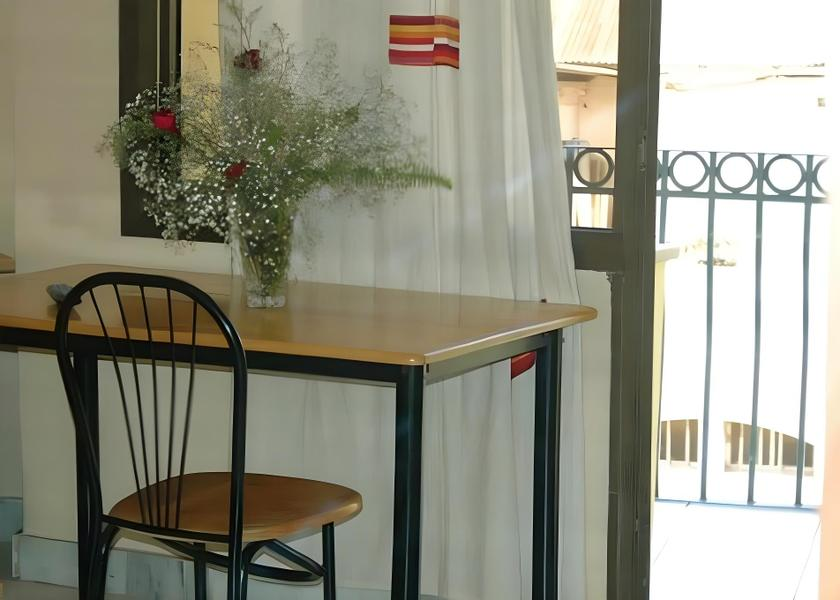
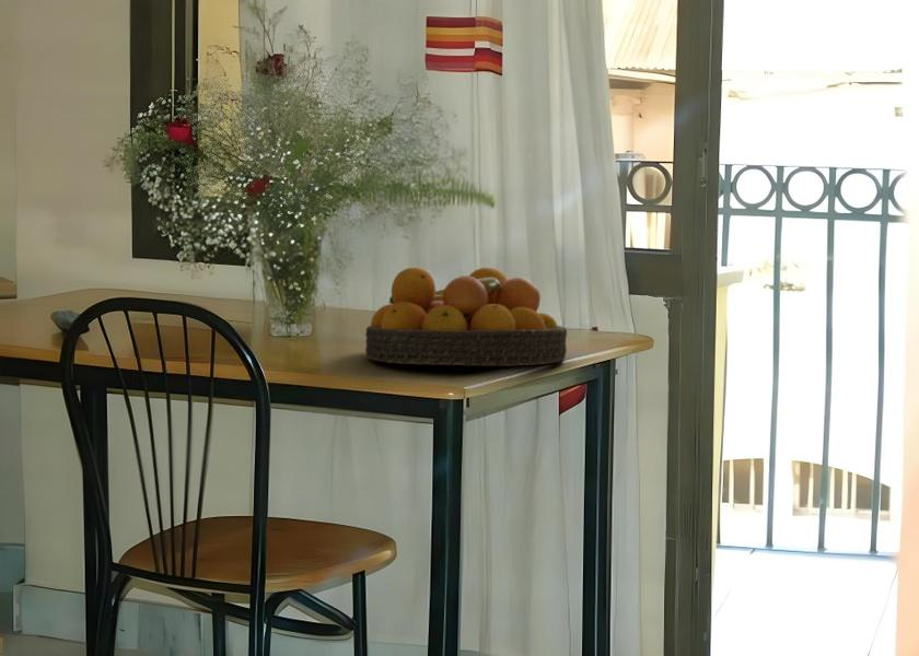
+ fruit bowl [364,267,568,367]
